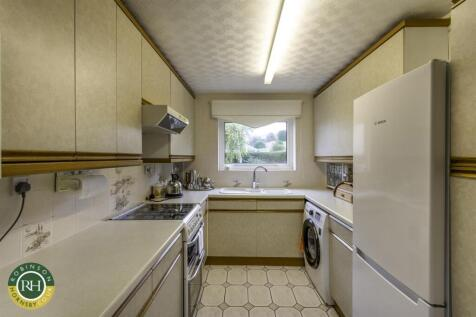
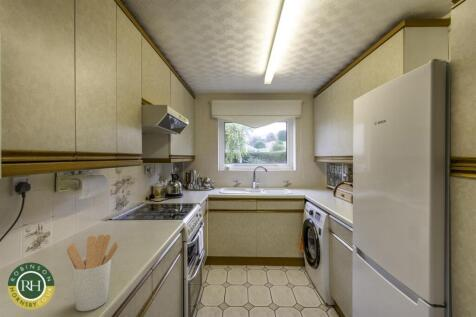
+ utensil holder [66,234,119,312]
